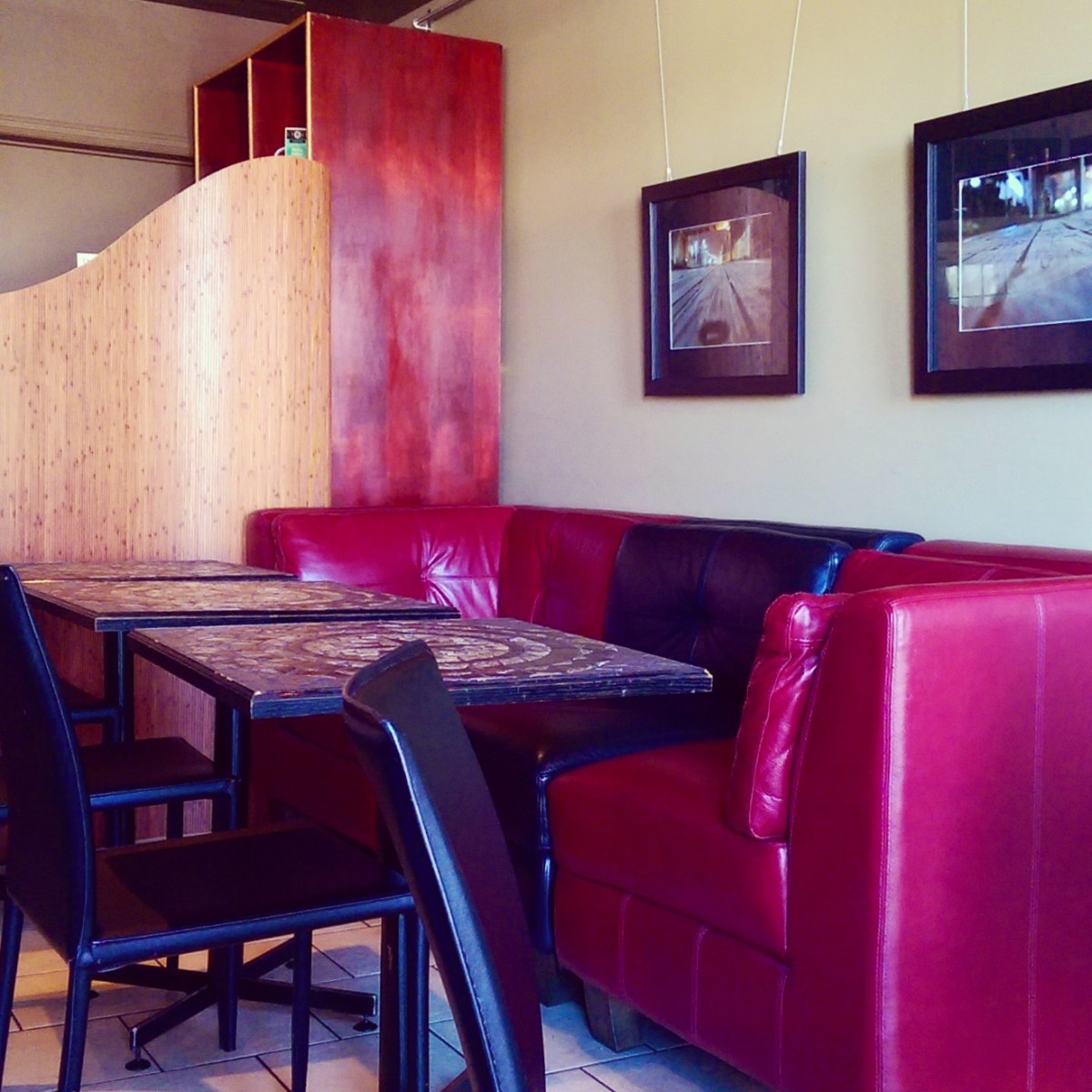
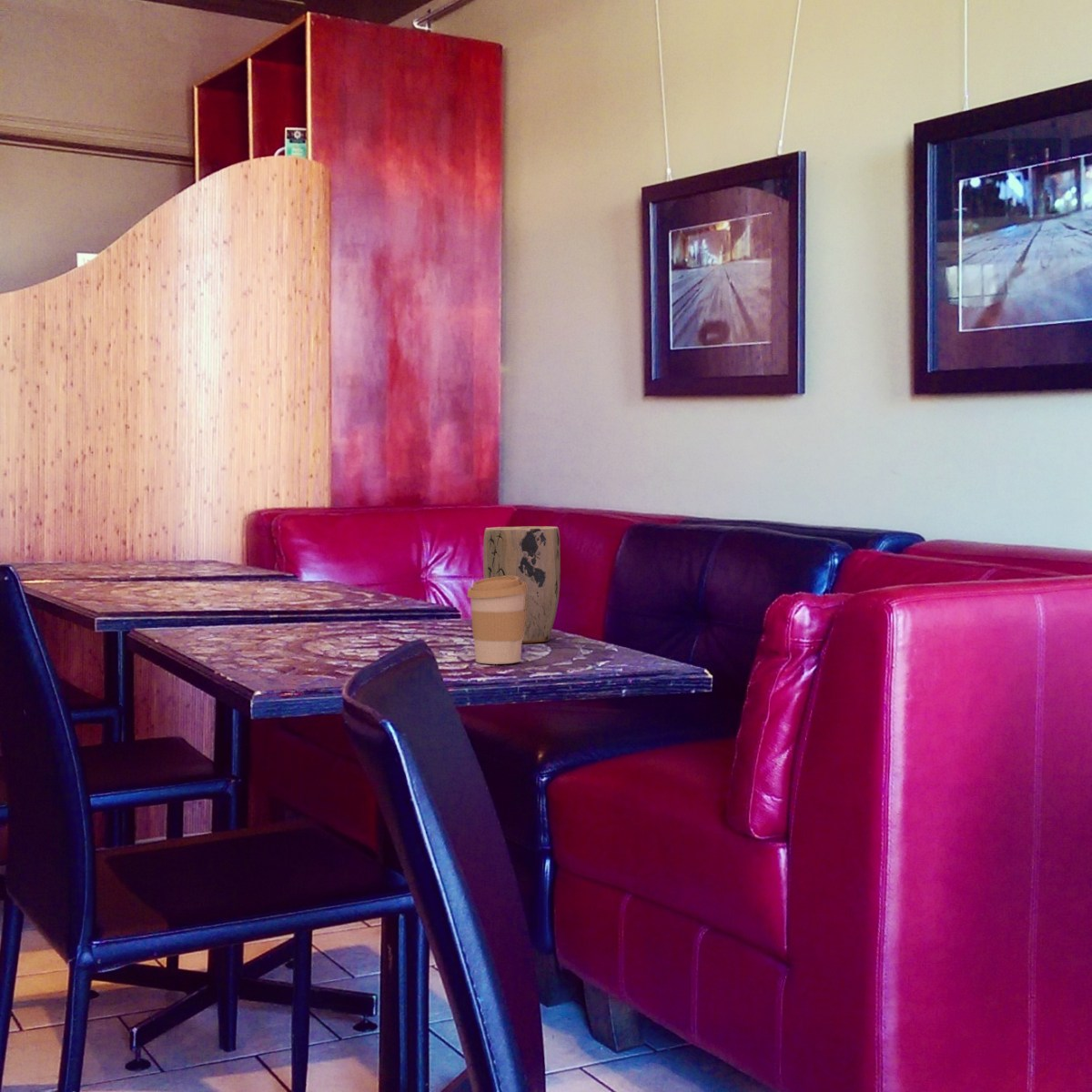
+ plant pot [482,526,561,644]
+ coffee cup [466,576,527,665]
